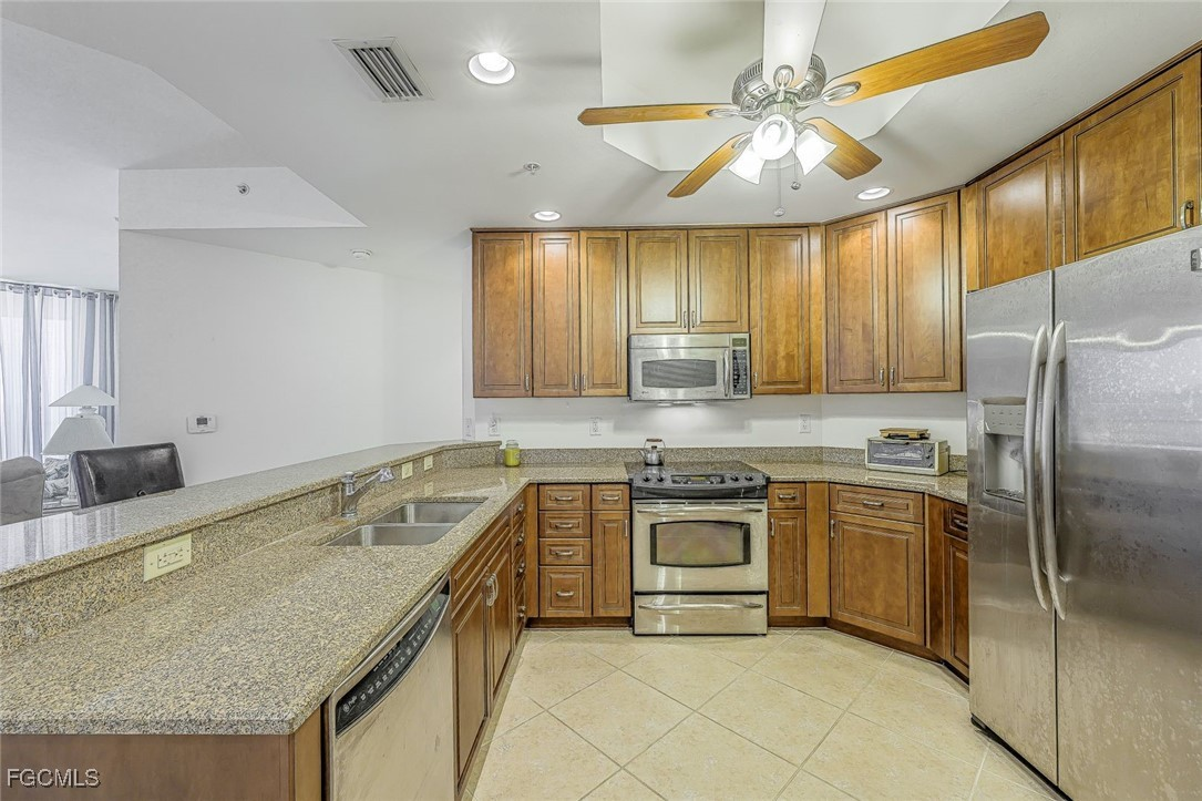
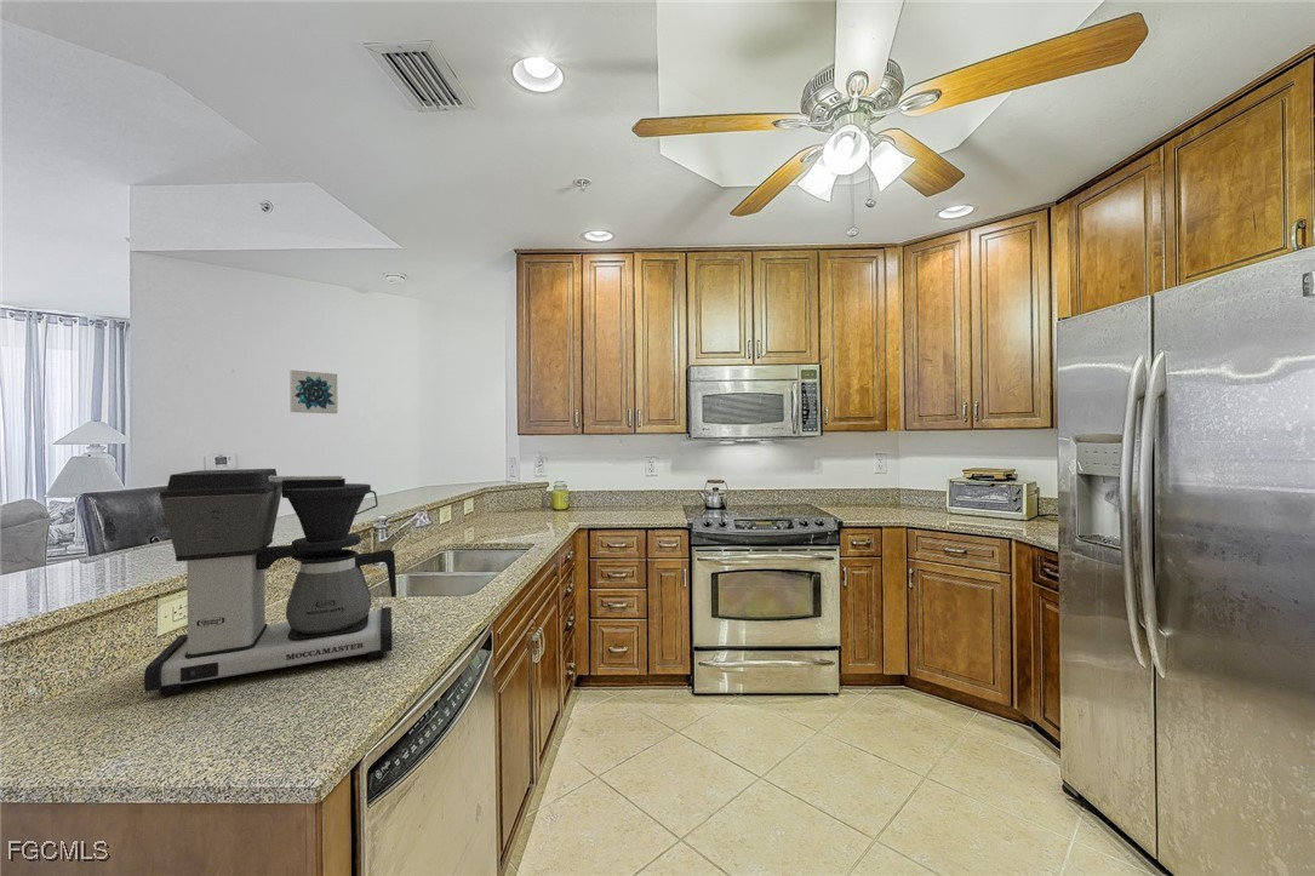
+ wall art [288,368,338,414]
+ coffee maker [143,468,398,697]
